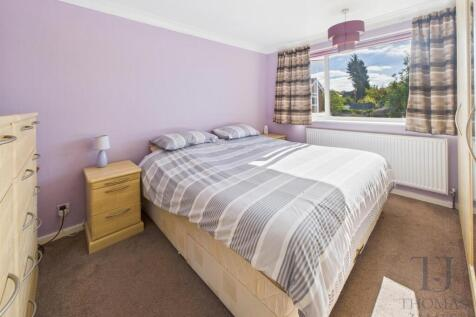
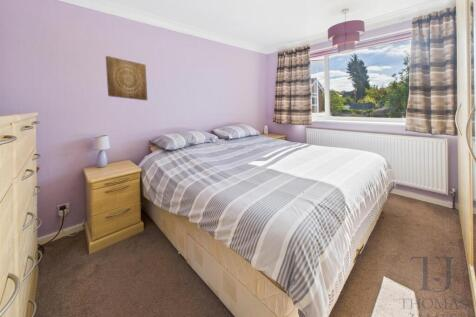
+ wall art [105,55,148,101]
